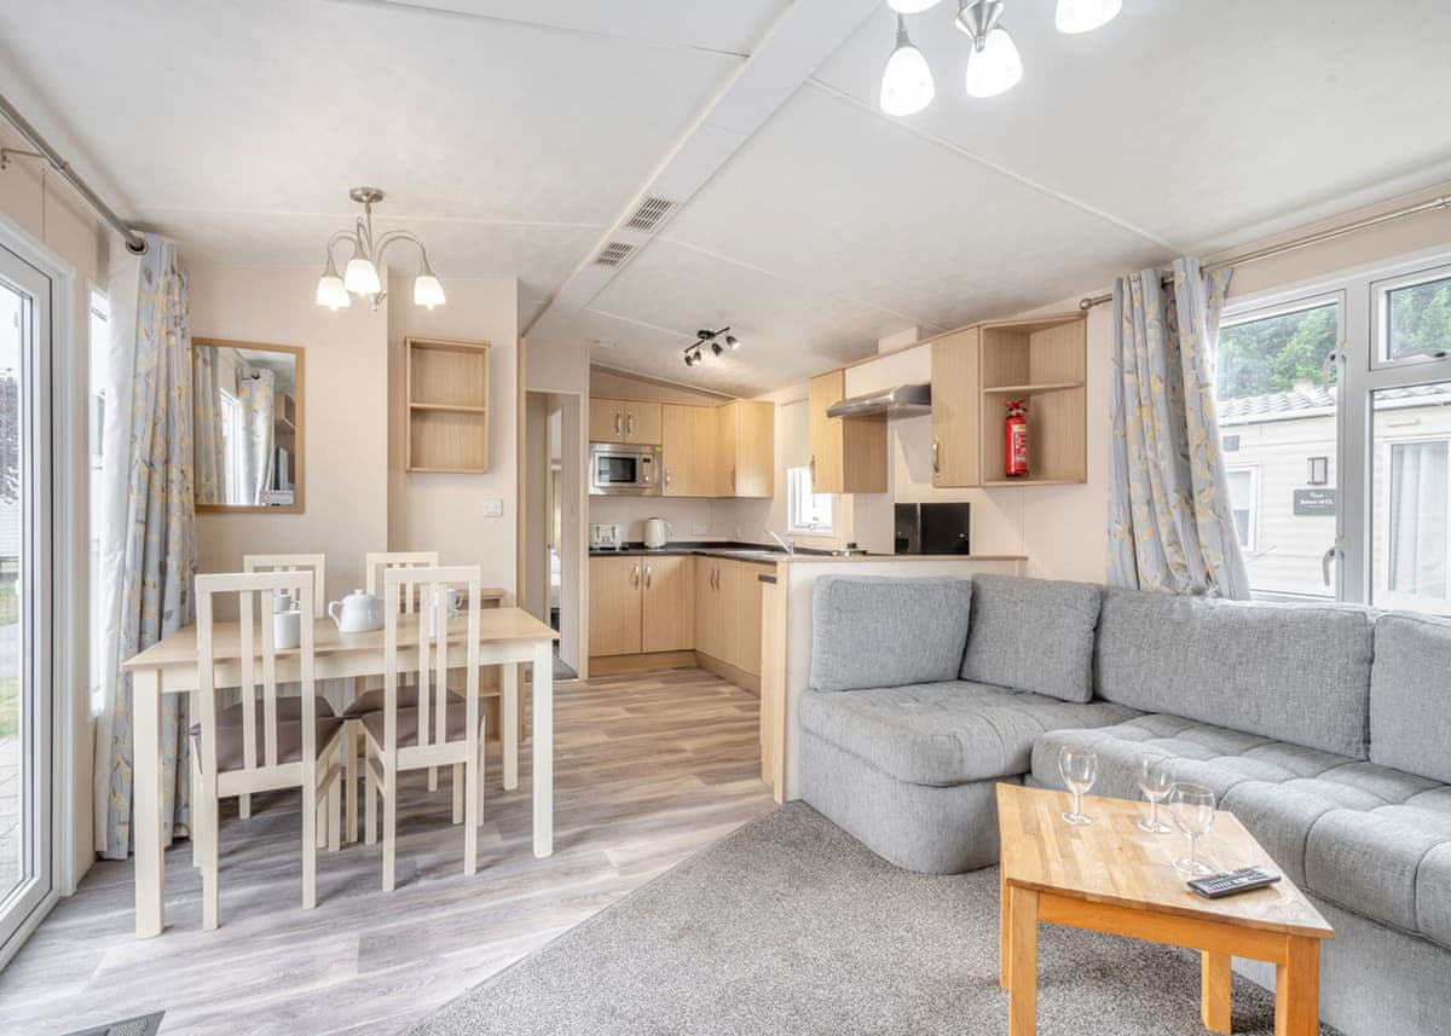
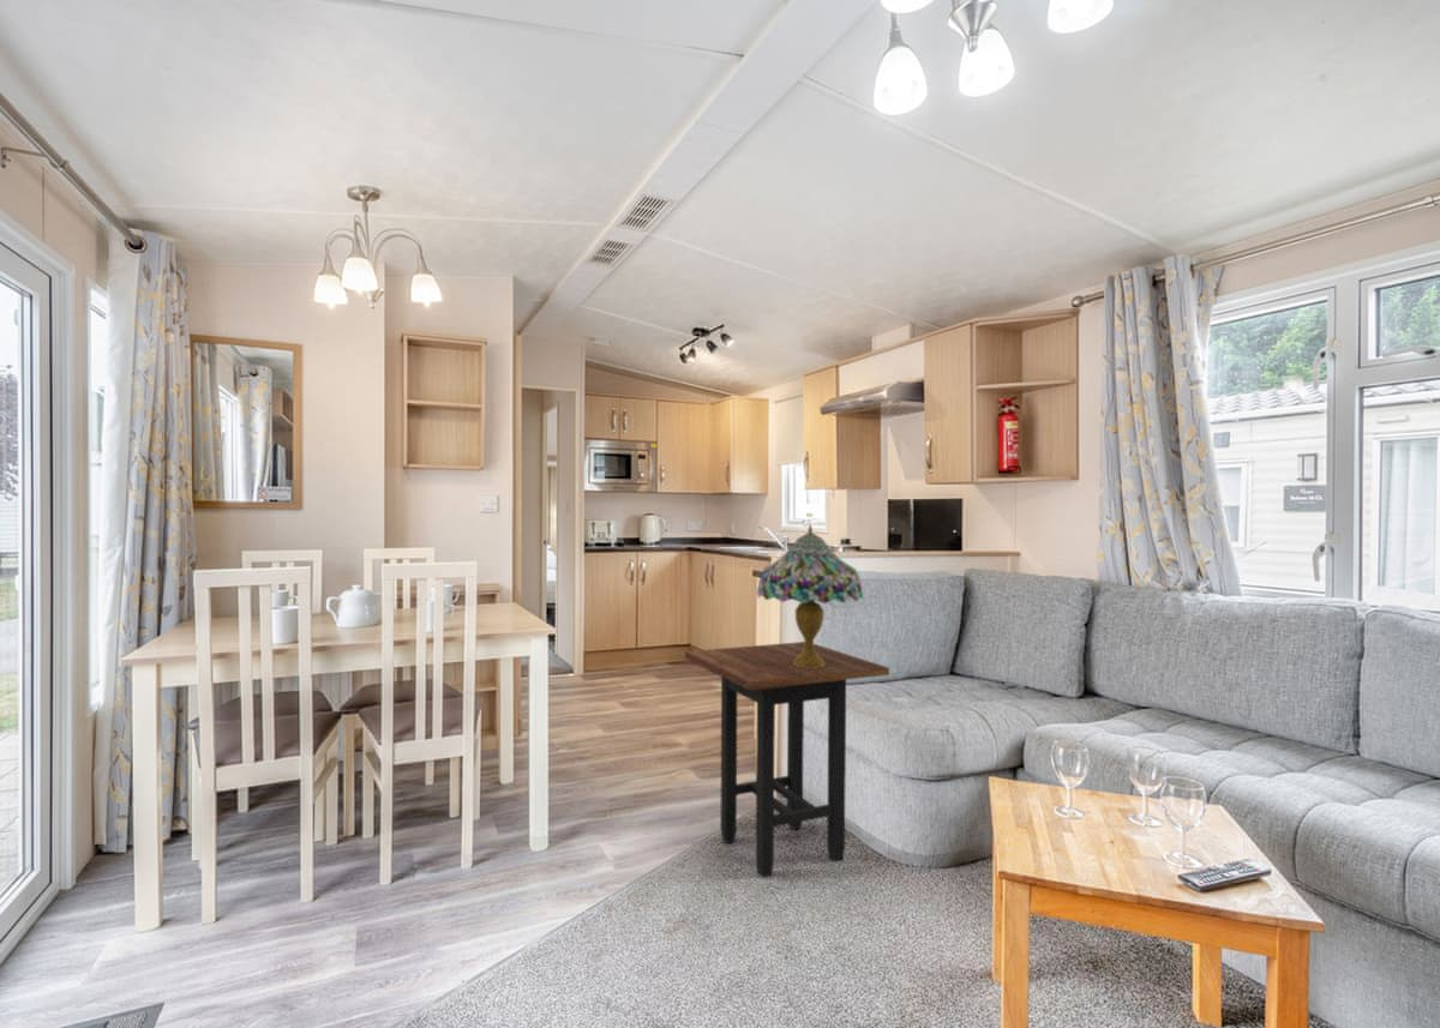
+ side table [684,641,890,879]
+ table lamp [756,523,864,668]
